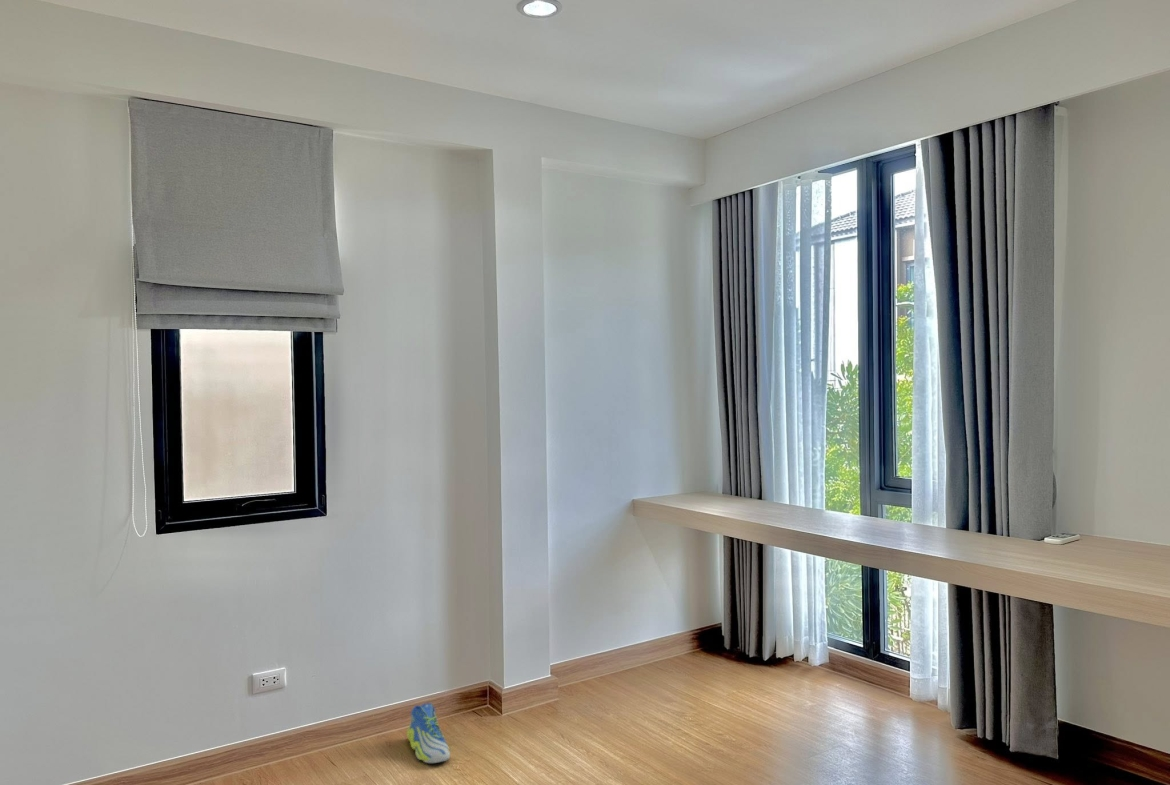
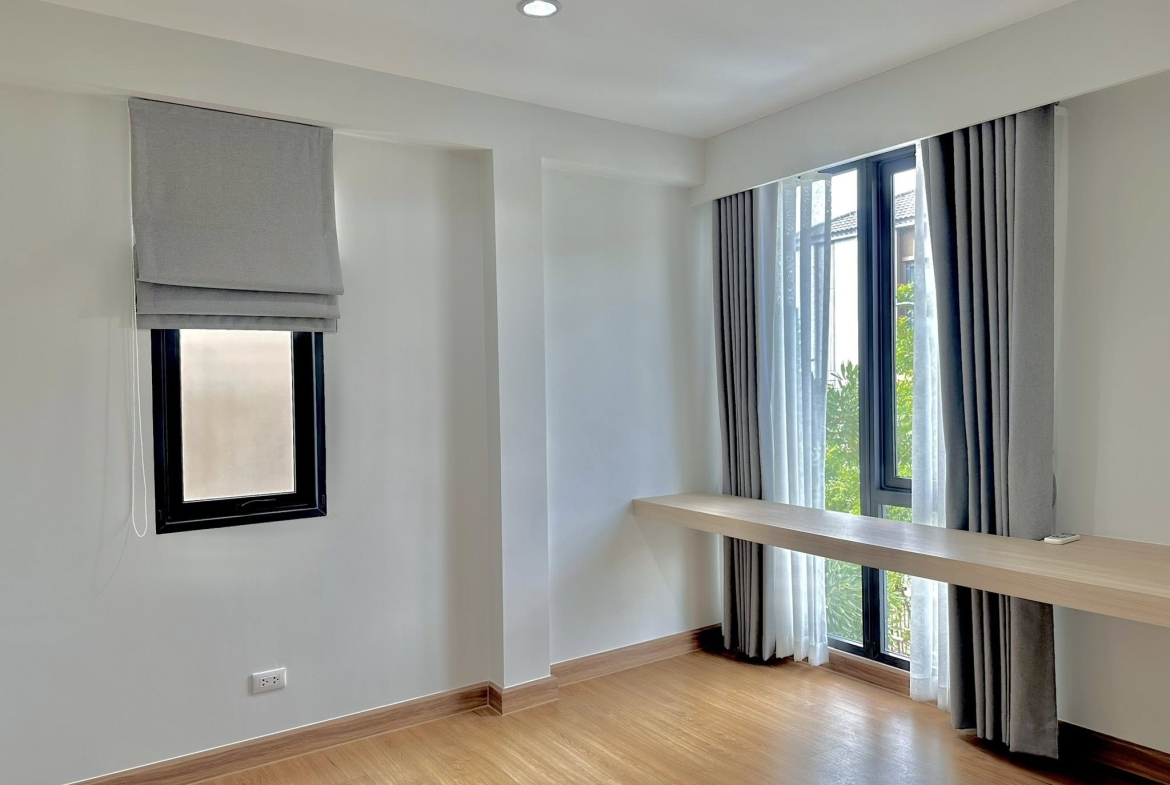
- sneaker [406,702,451,764]
